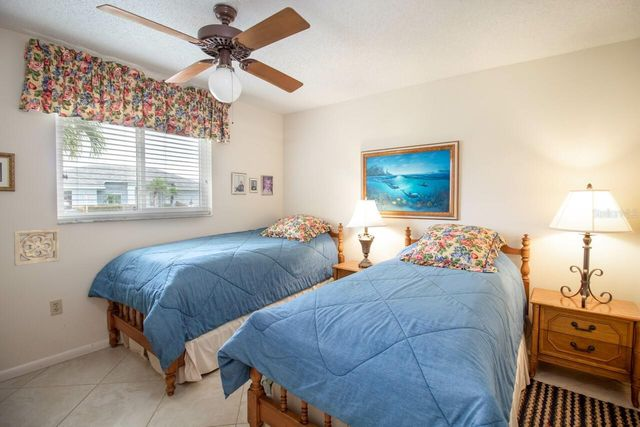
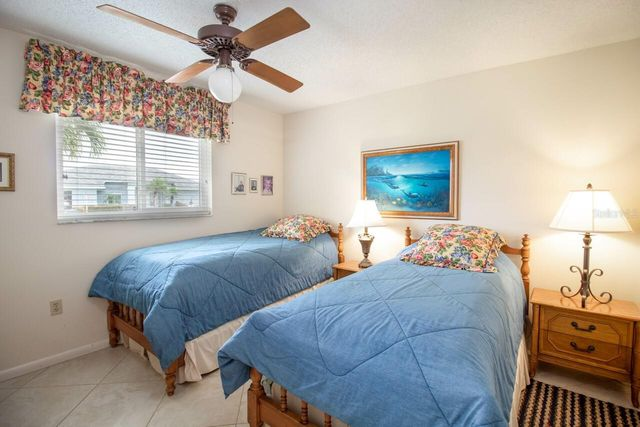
- wall ornament [13,228,61,267]
